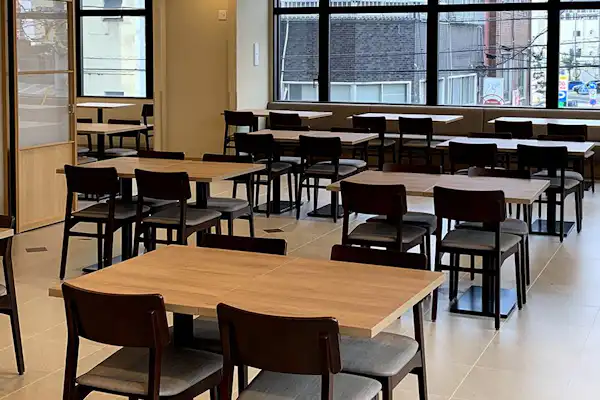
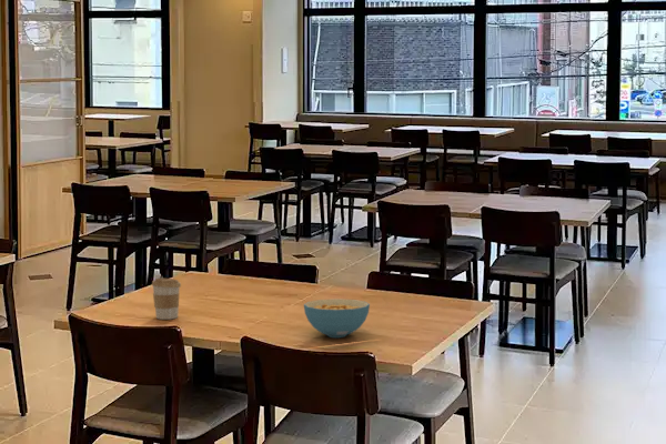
+ cereal bowl [303,297,371,339]
+ coffee cup [151,276,182,321]
